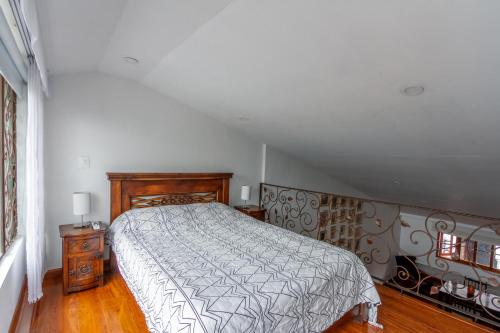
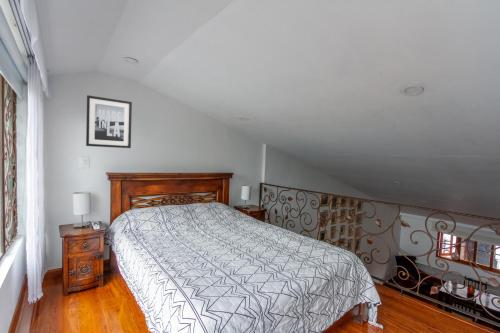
+ wall art [85,94,133,149]
